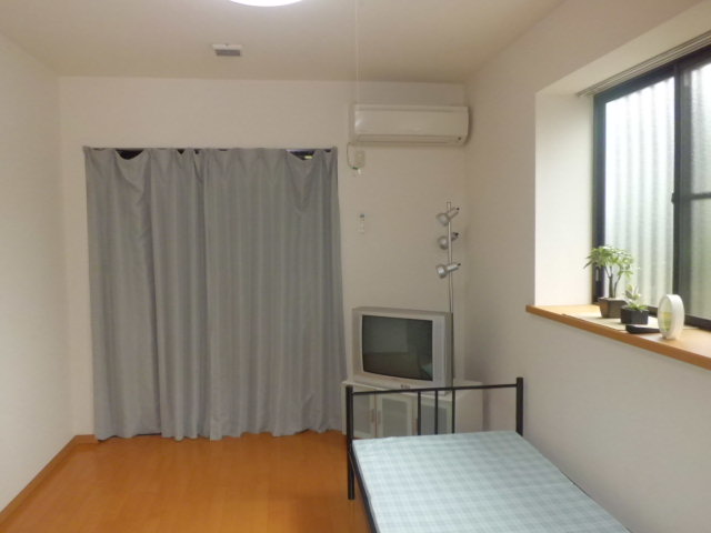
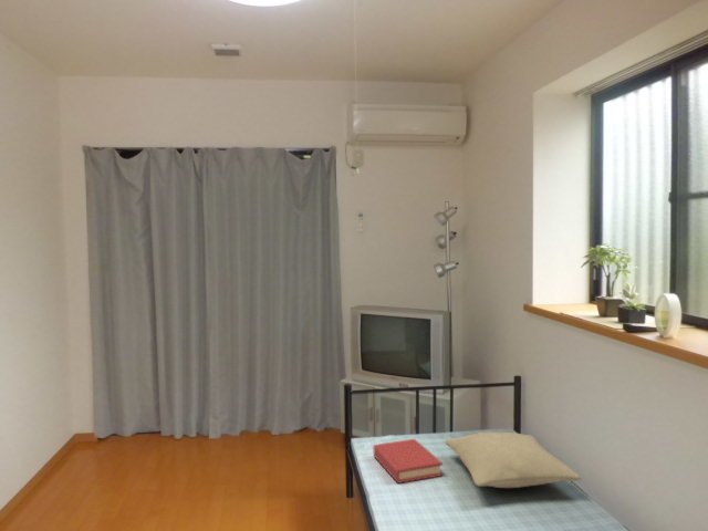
+ pillow [445,431,582,489]
+ hardback book [373,438,444,485]
